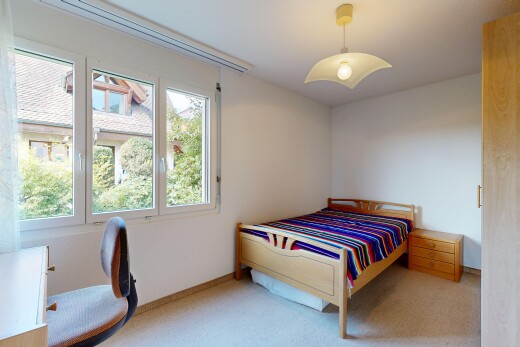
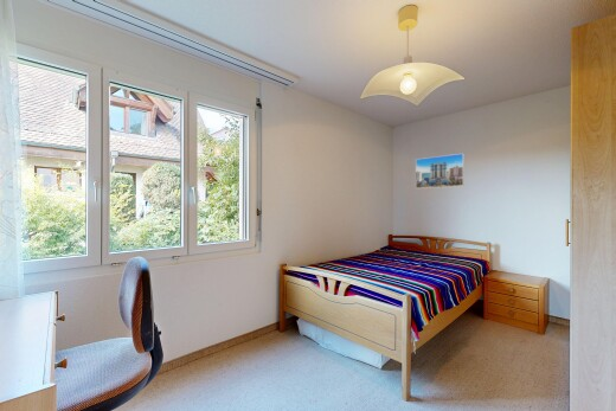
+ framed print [415,153,466,190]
